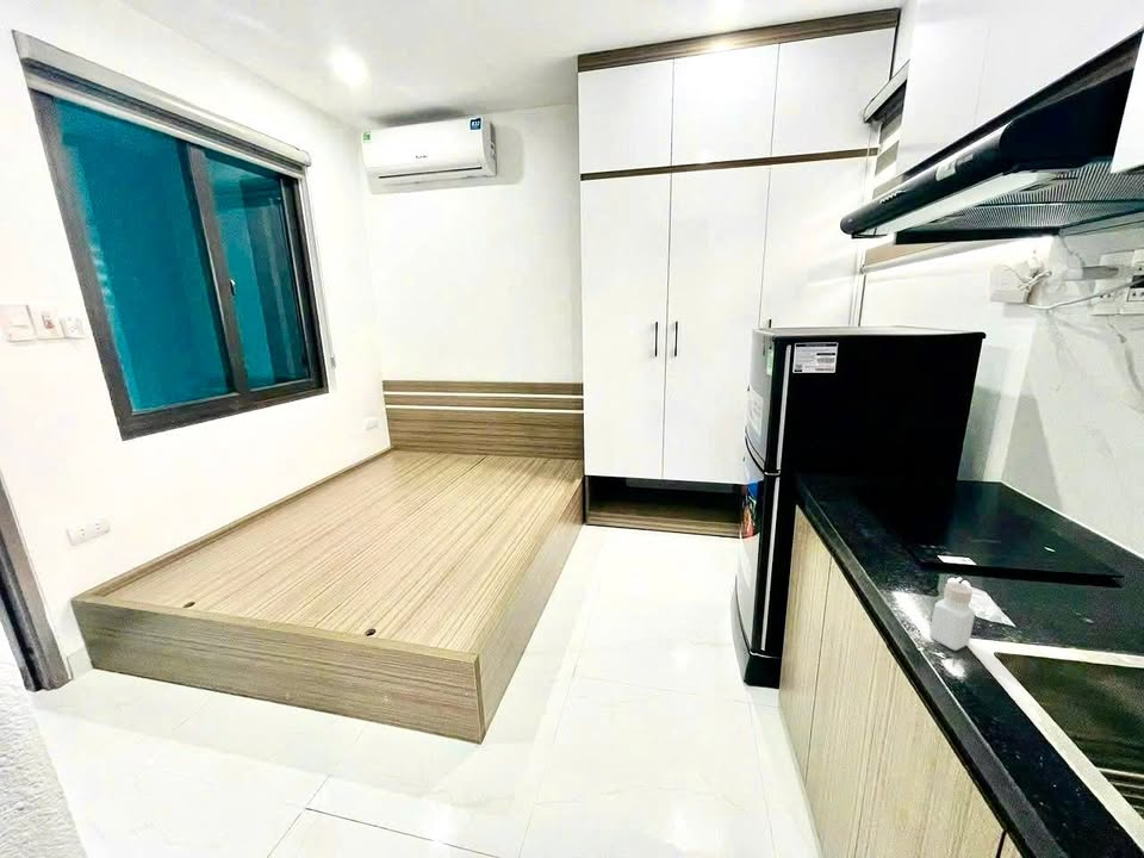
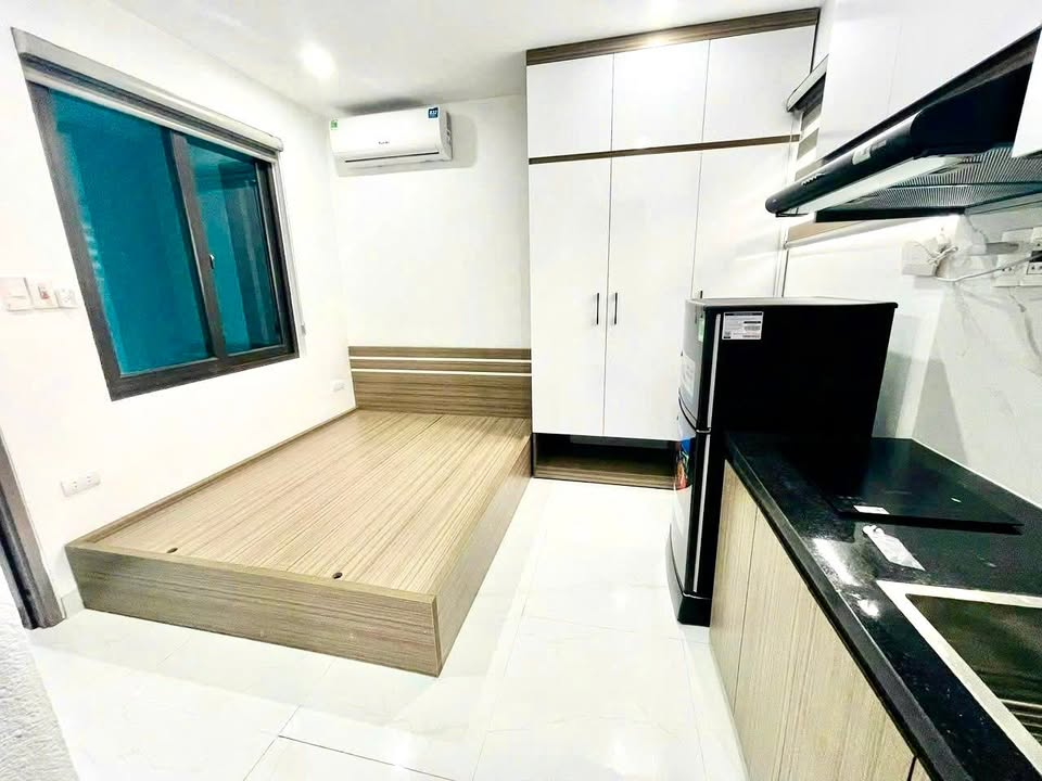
- pepper shaker [928,580,976,652]
